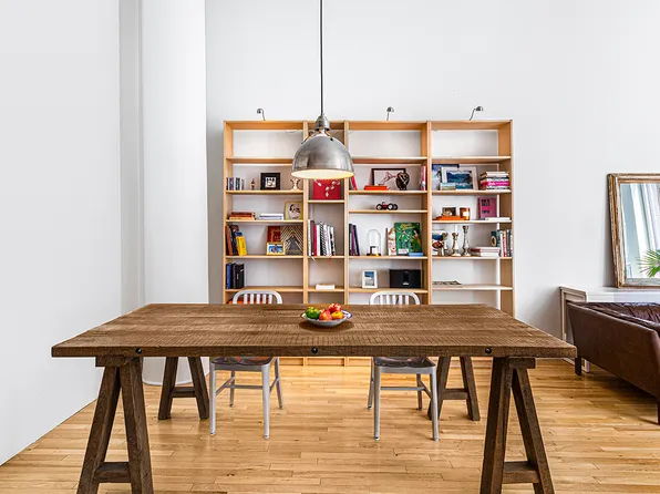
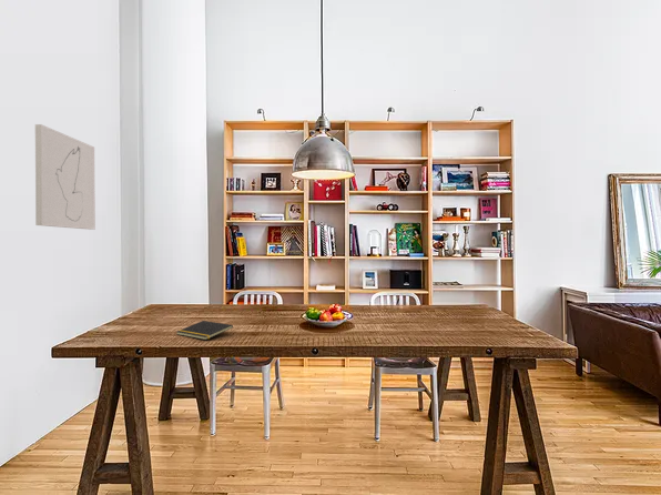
+ wall art [34,123,96,231]
+ notepad [176,320,234,341]
